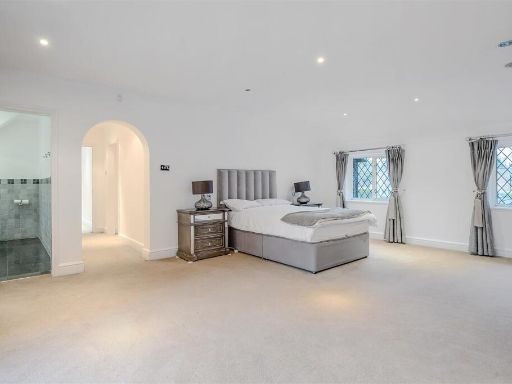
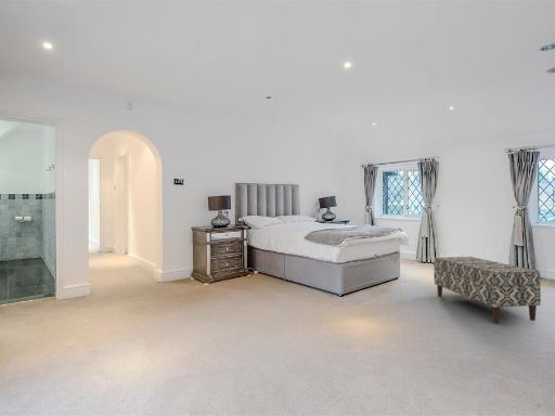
+ bench [433,256,542,324]
